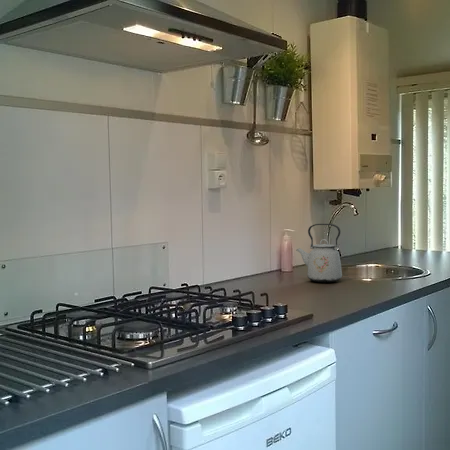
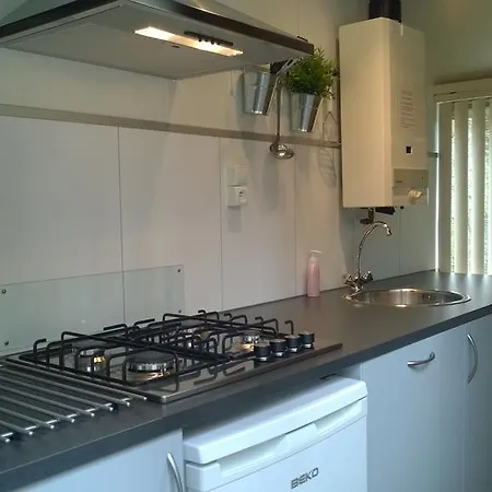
- kettle [295,223,343,283]
